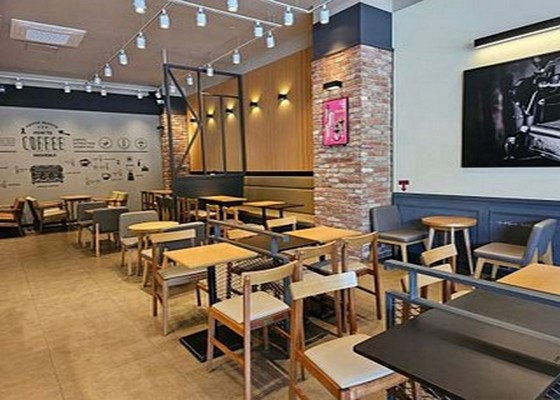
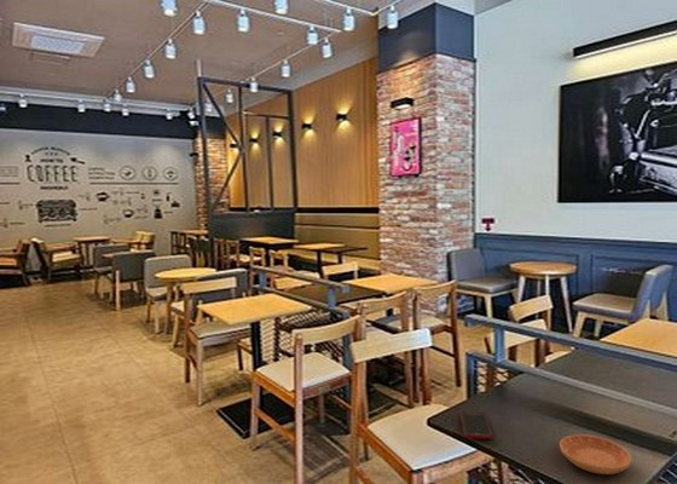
+ cell phone [459,410,493,440]
+ saucer [559,433,632,476]
